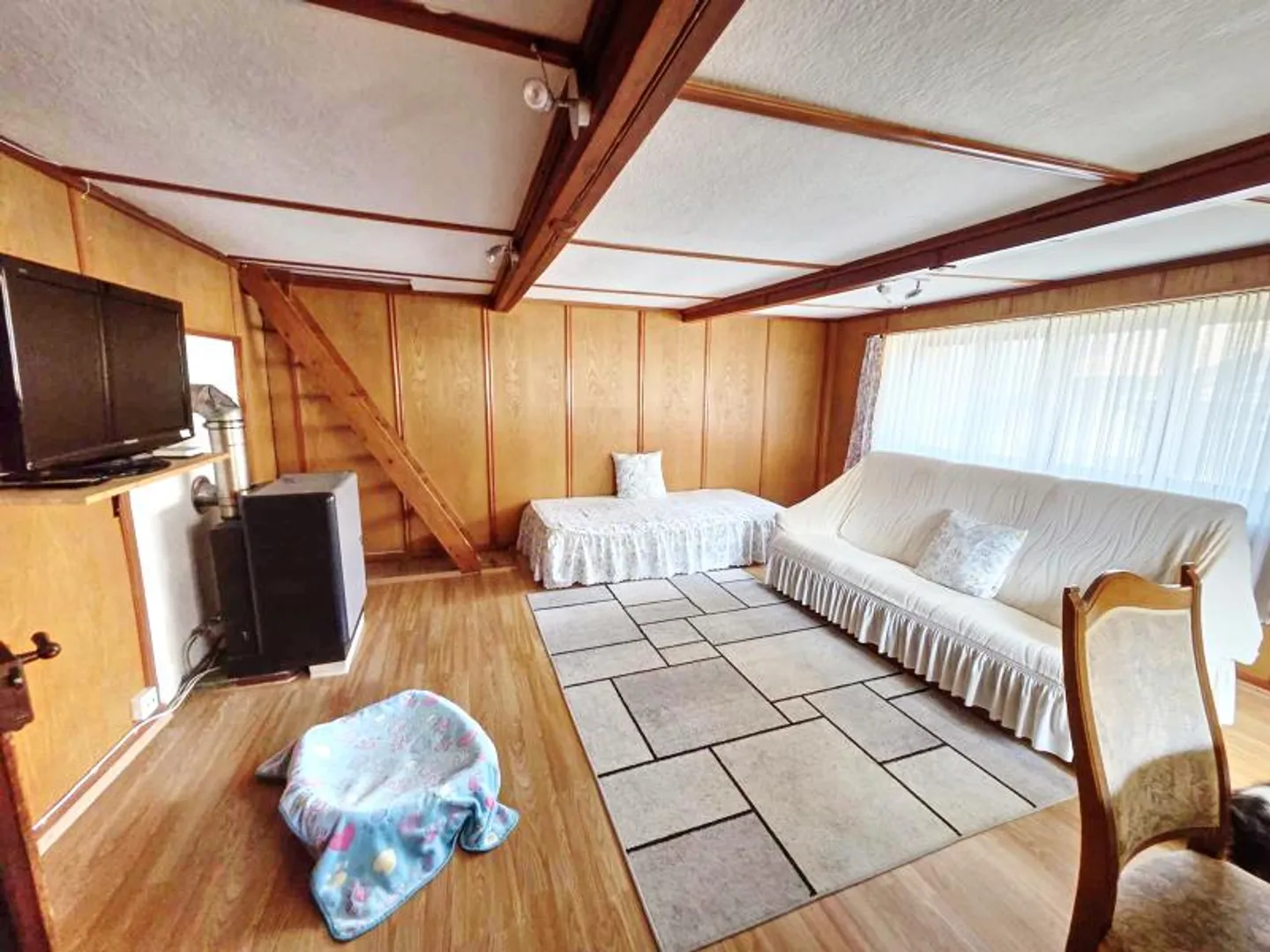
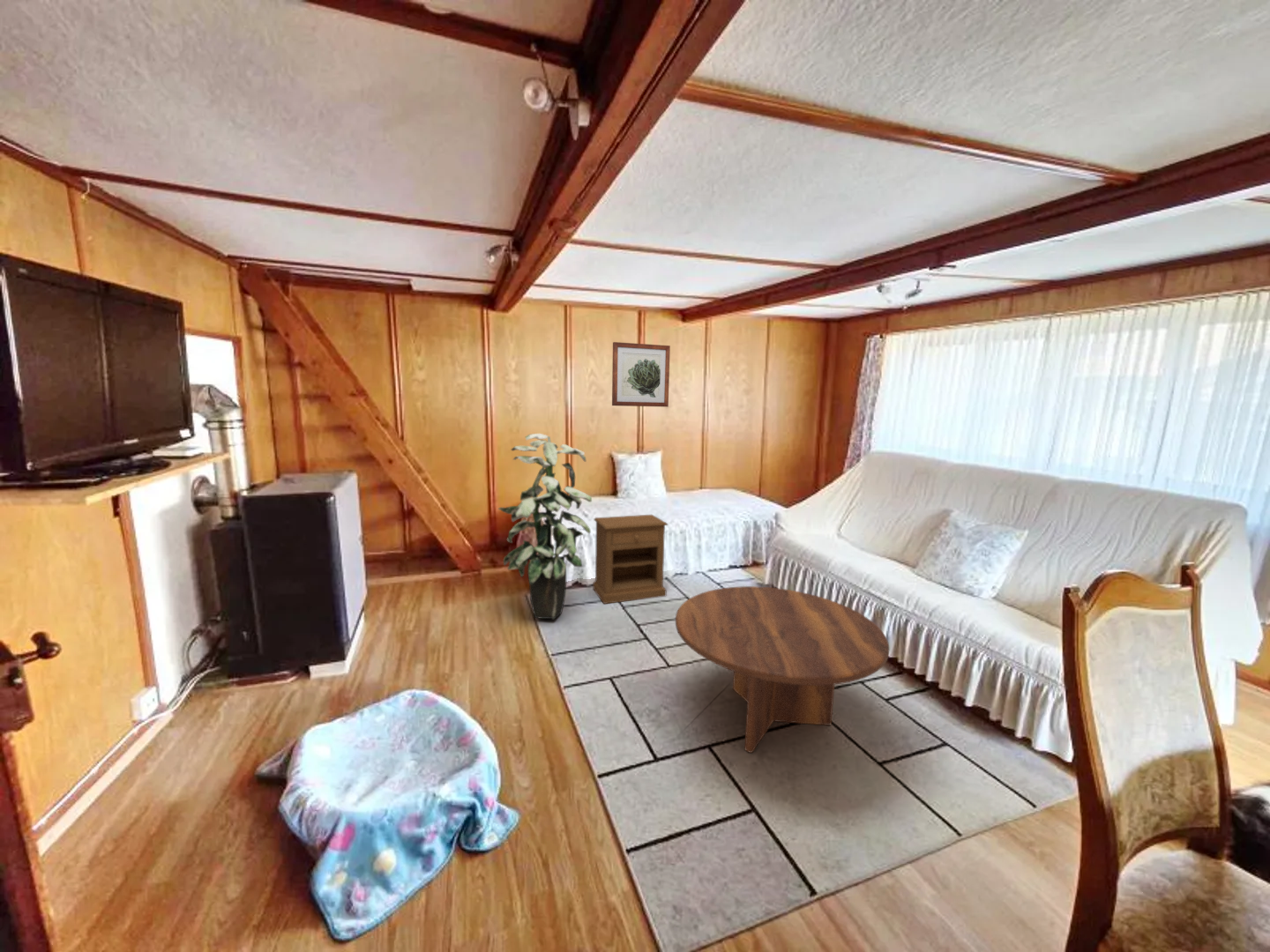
+ indoor plant [497,433,593,620]
+ wall art [611,341,671,408]
+ coffee table [675,585,890,754]
+ nightstand [592,514,669,605]
